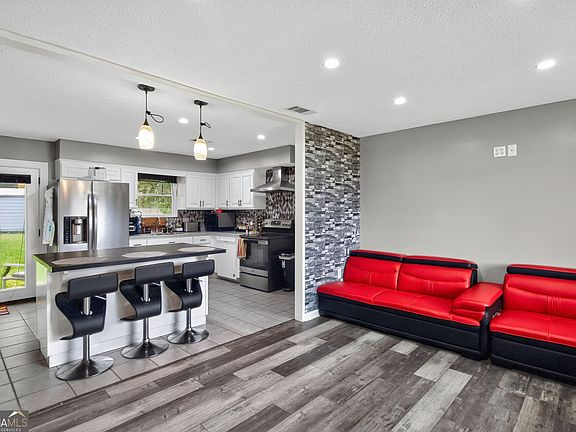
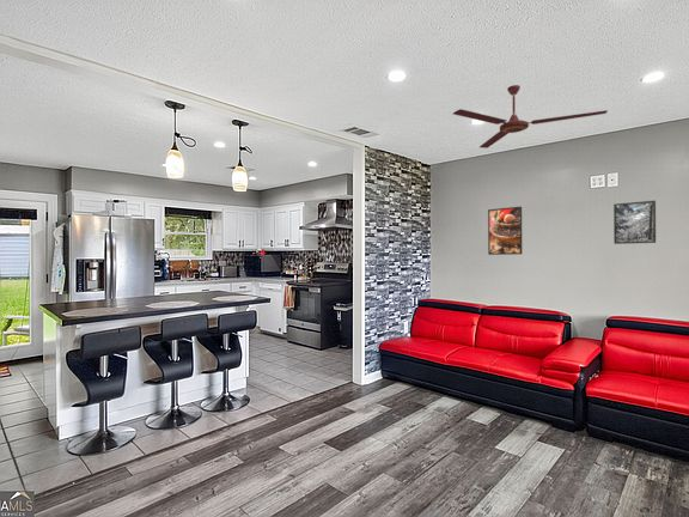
+ ceiling fan [452,84,609,150]
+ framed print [487,206,523,256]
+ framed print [612,200,657,245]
